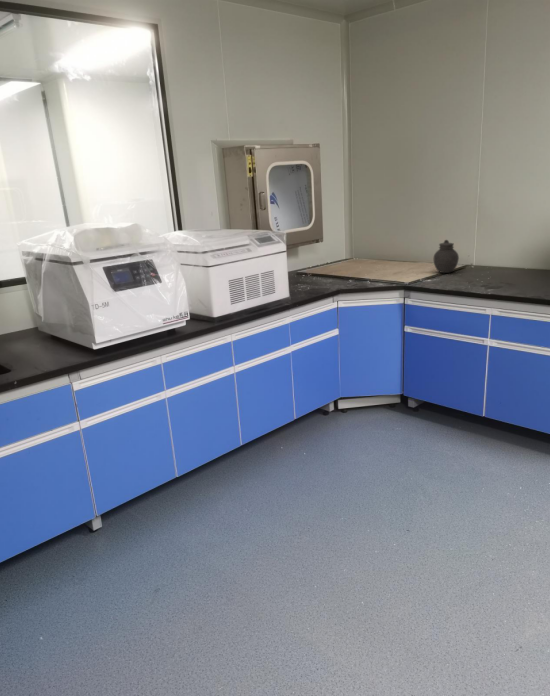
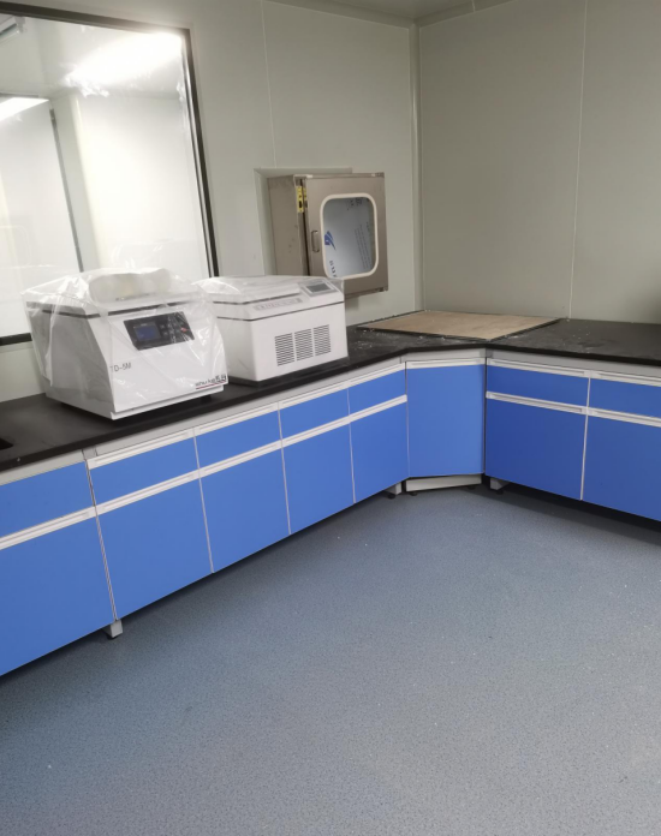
- jar [433,239,460,274]
